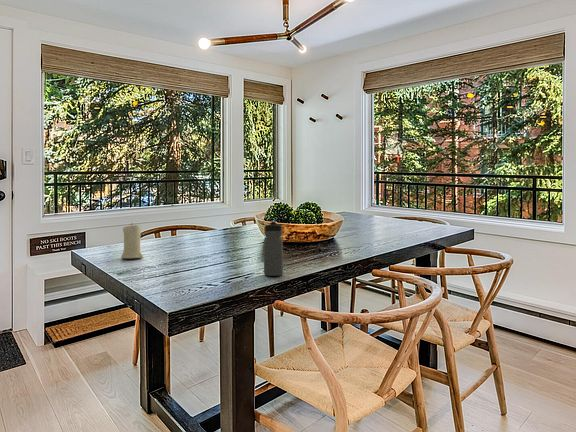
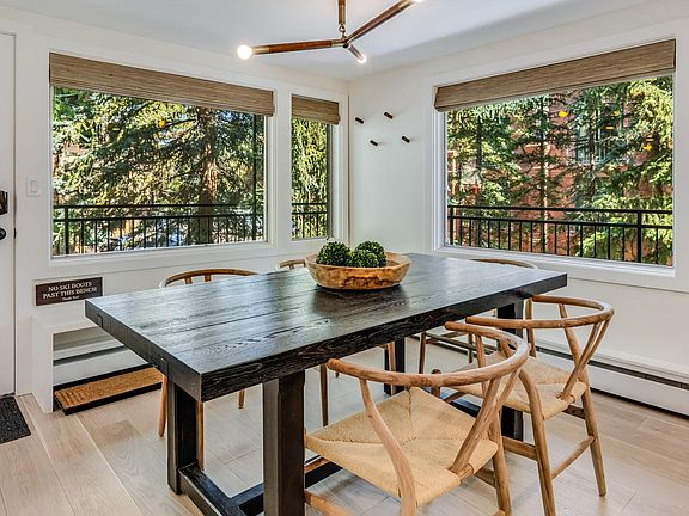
- water bottle [263,220,284,277]
- candle [120,224,144,259]
